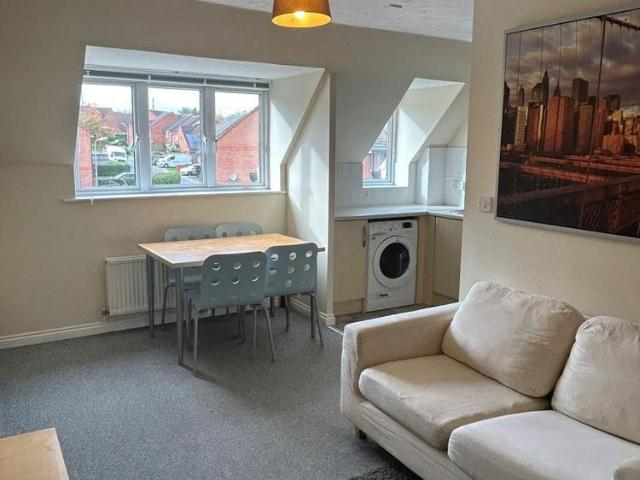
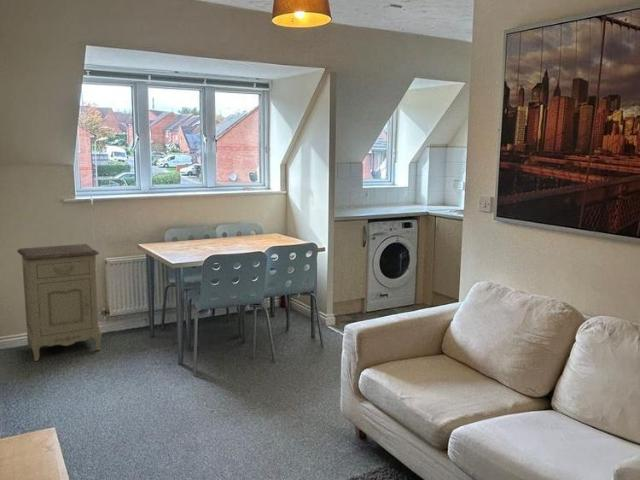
+ nightstand [16,243,103,362]
